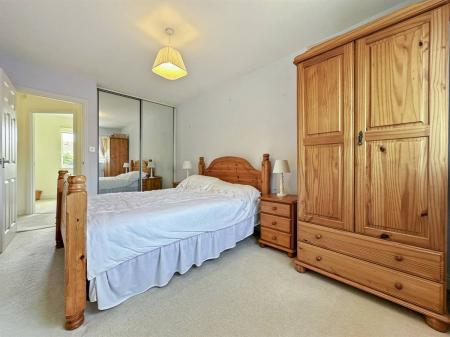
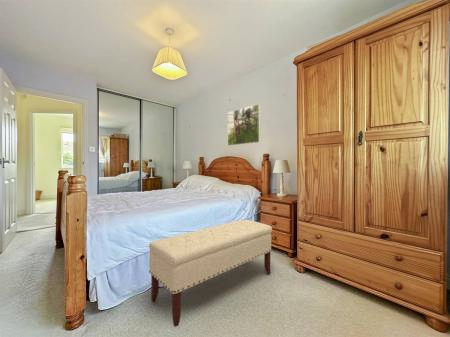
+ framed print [227,103,261,147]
+ bench [148,219,273,328]
